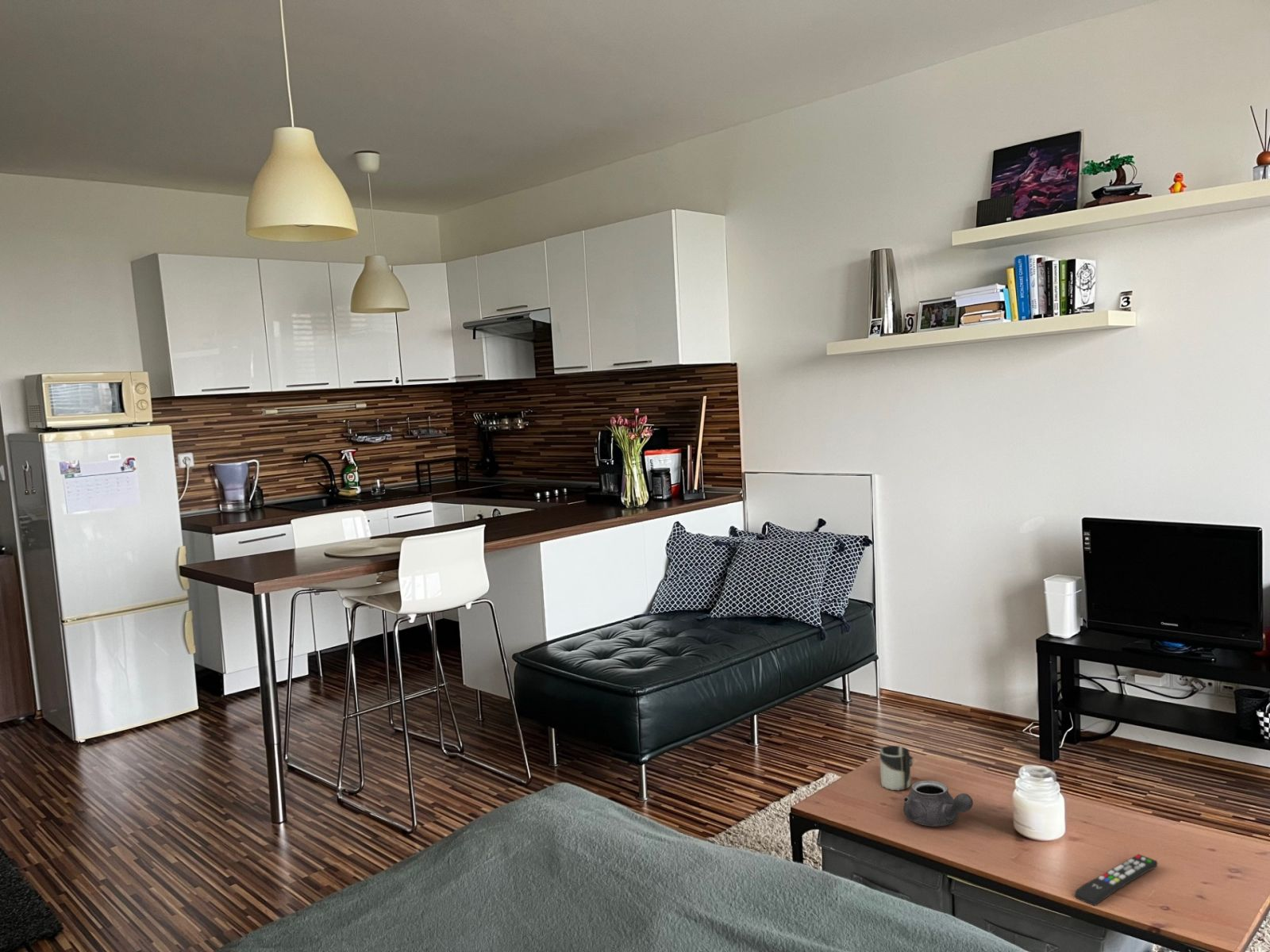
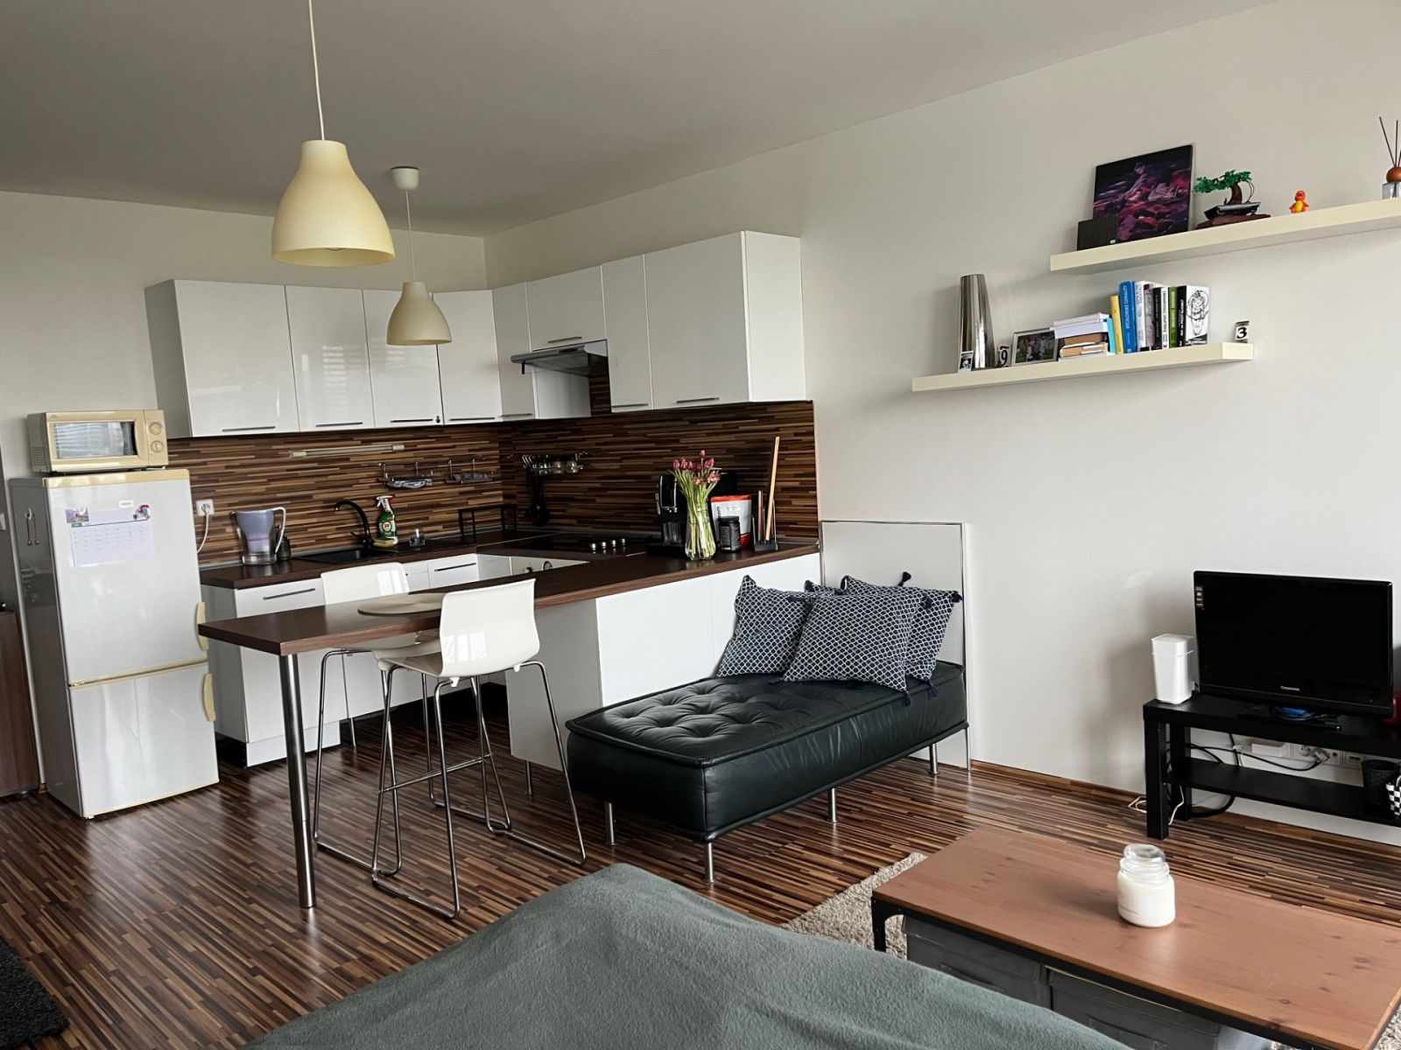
- remote control [1074,854,1158,907]
- cup [879,745,914,792]
- teapot [902,780,974,827]
